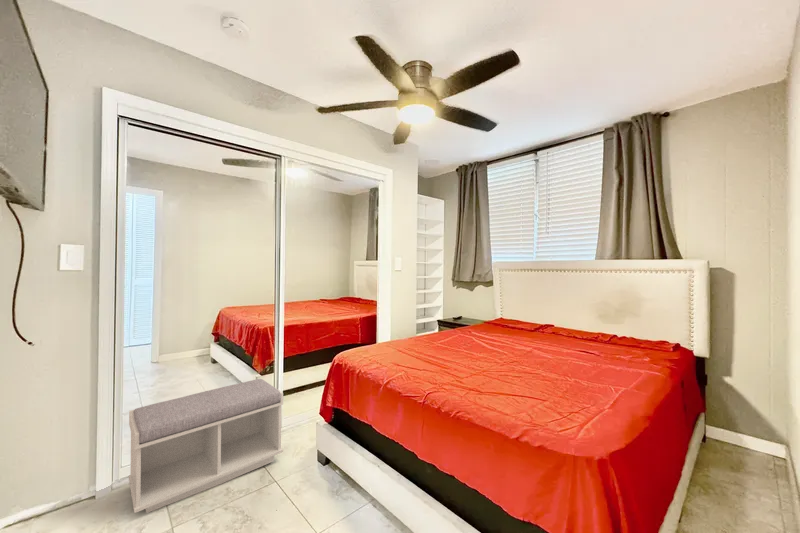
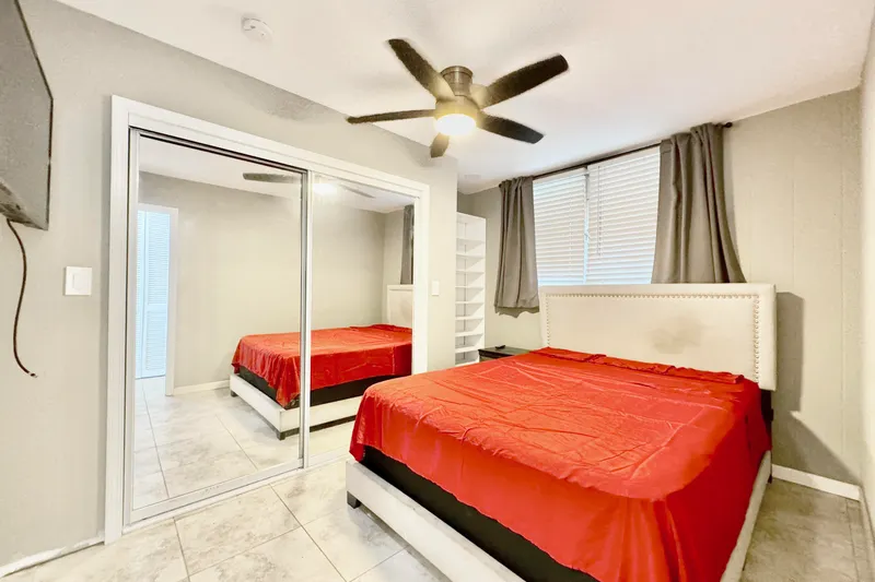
- bench [128,378,284,514]
